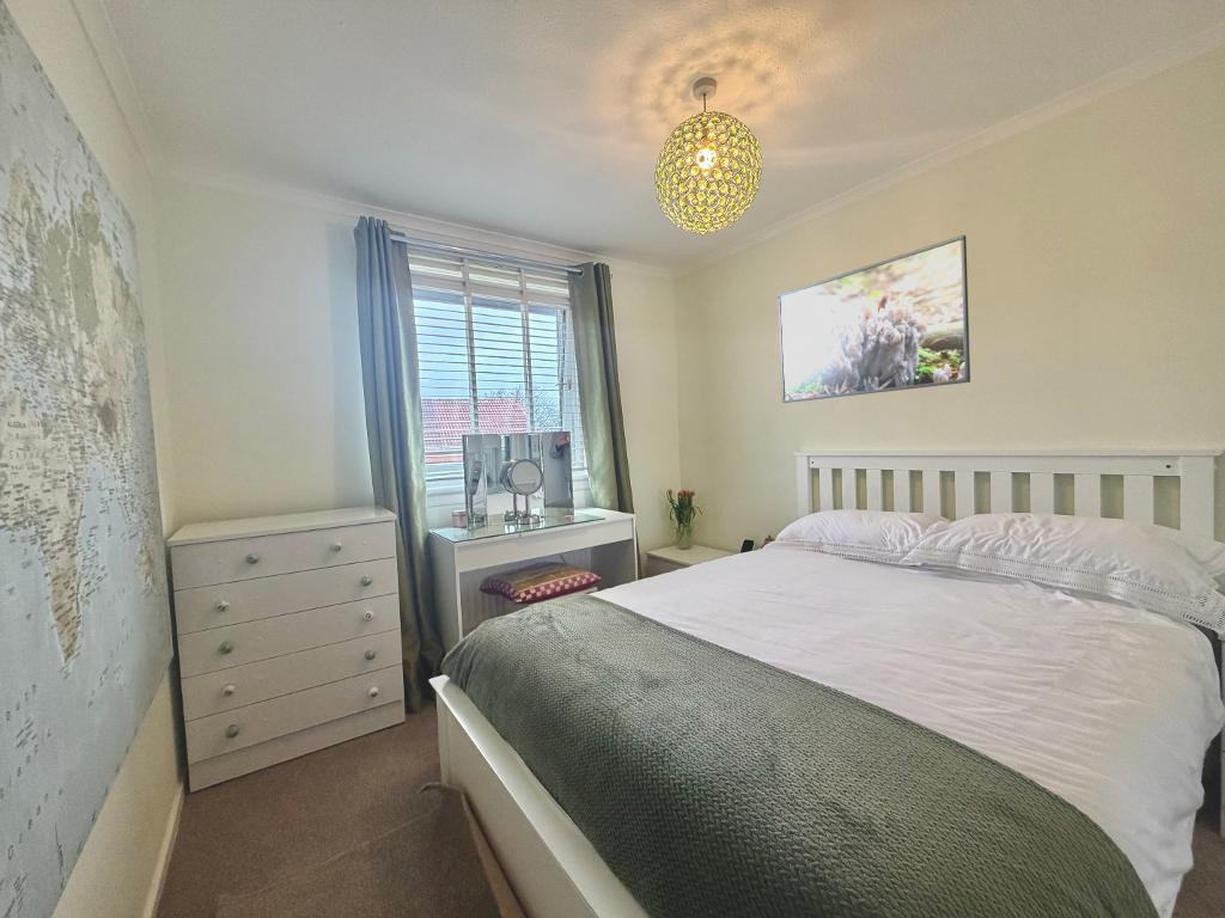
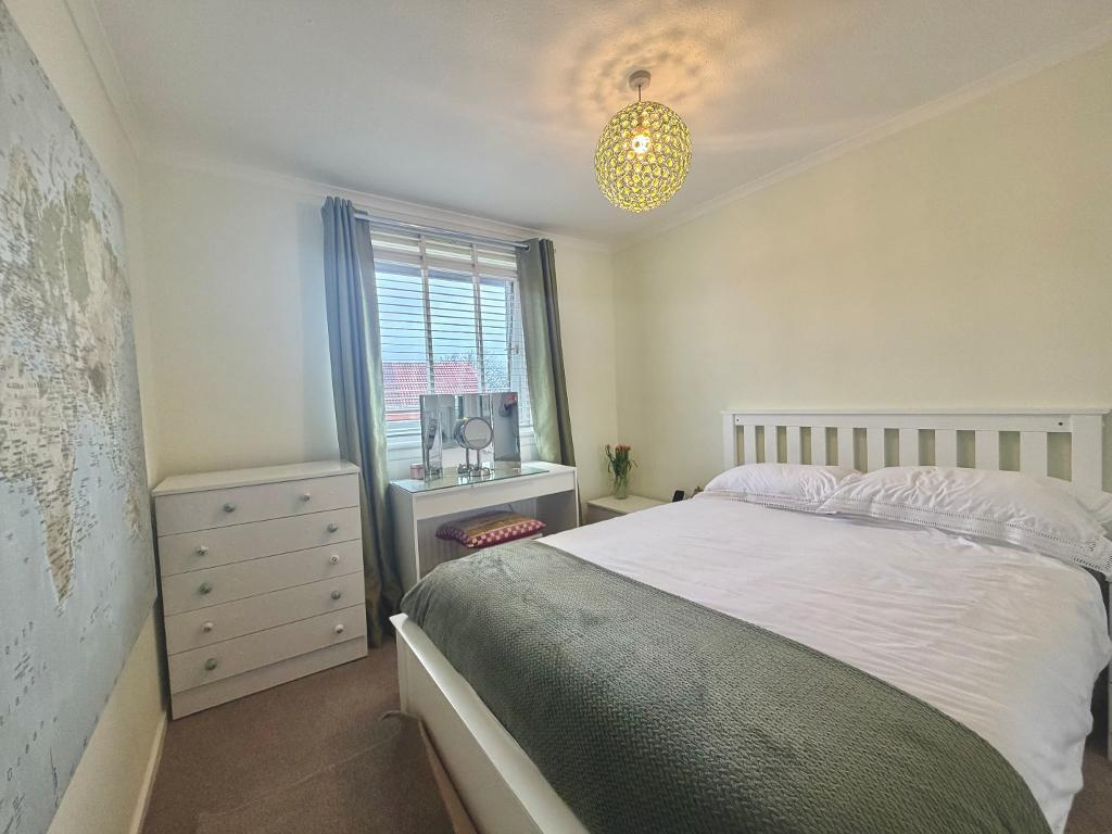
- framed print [776,234,971,404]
